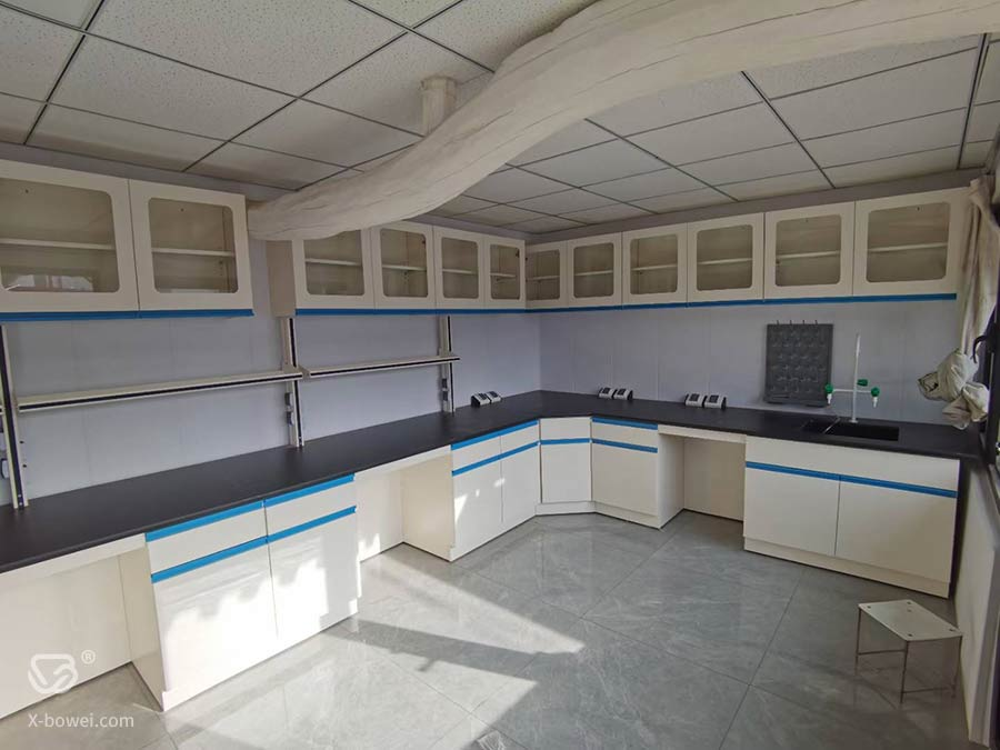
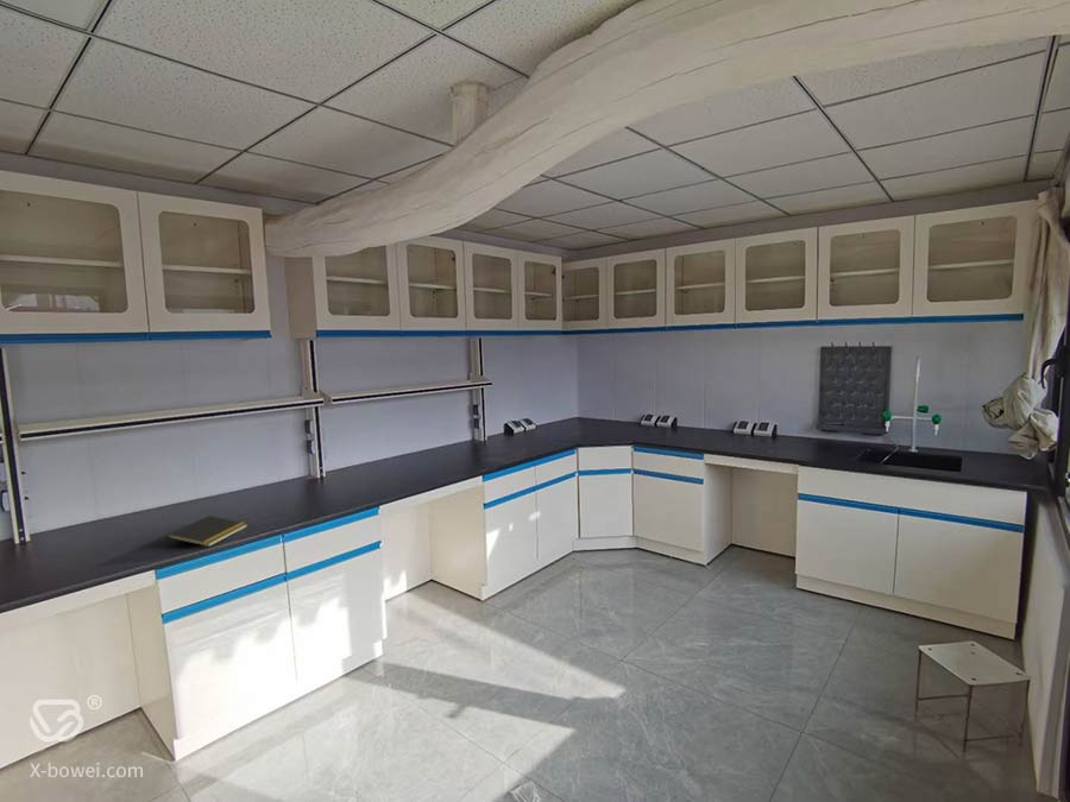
+ notepad [166,514,247,548]
